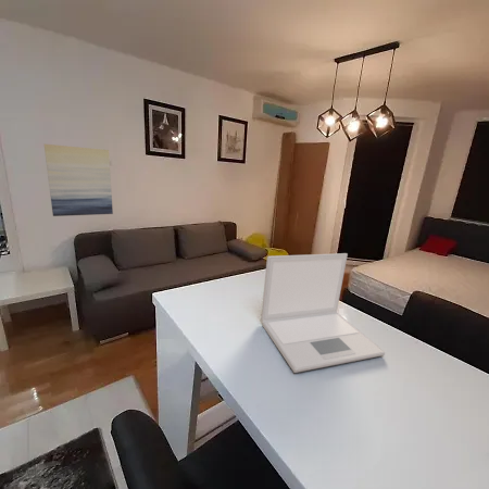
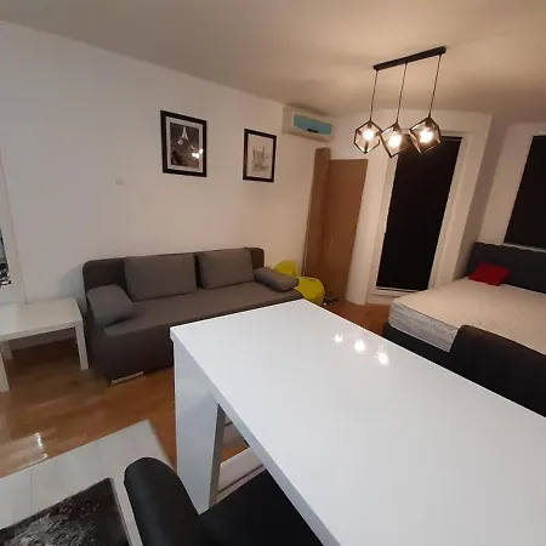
- wall art [43,143,114,217]
- laptop [260,252,387,374]
